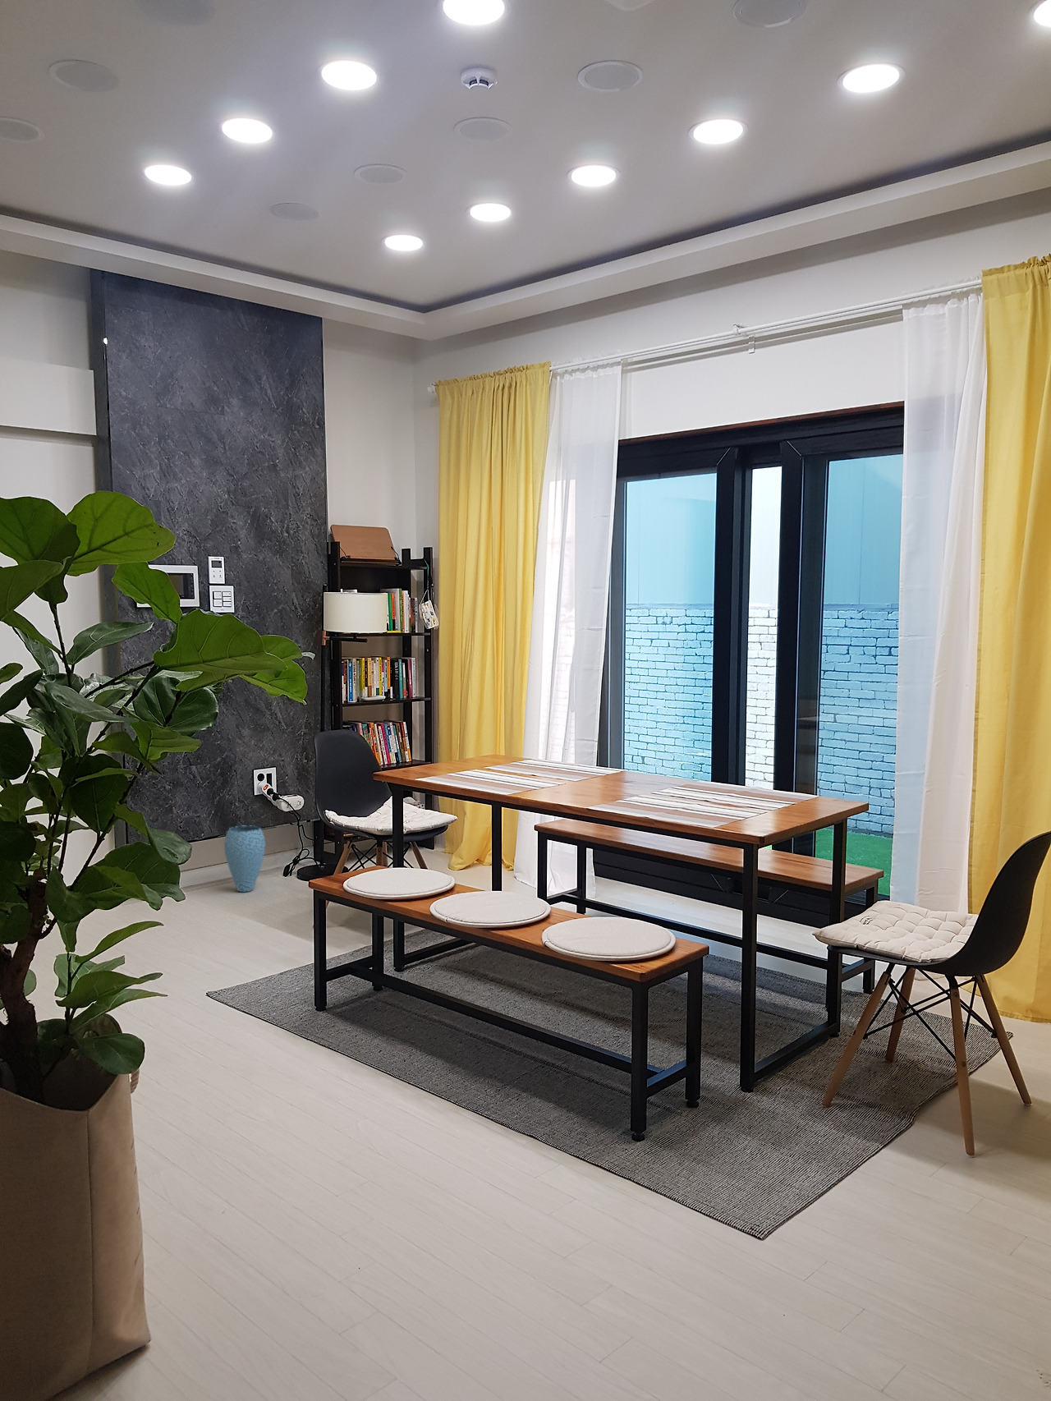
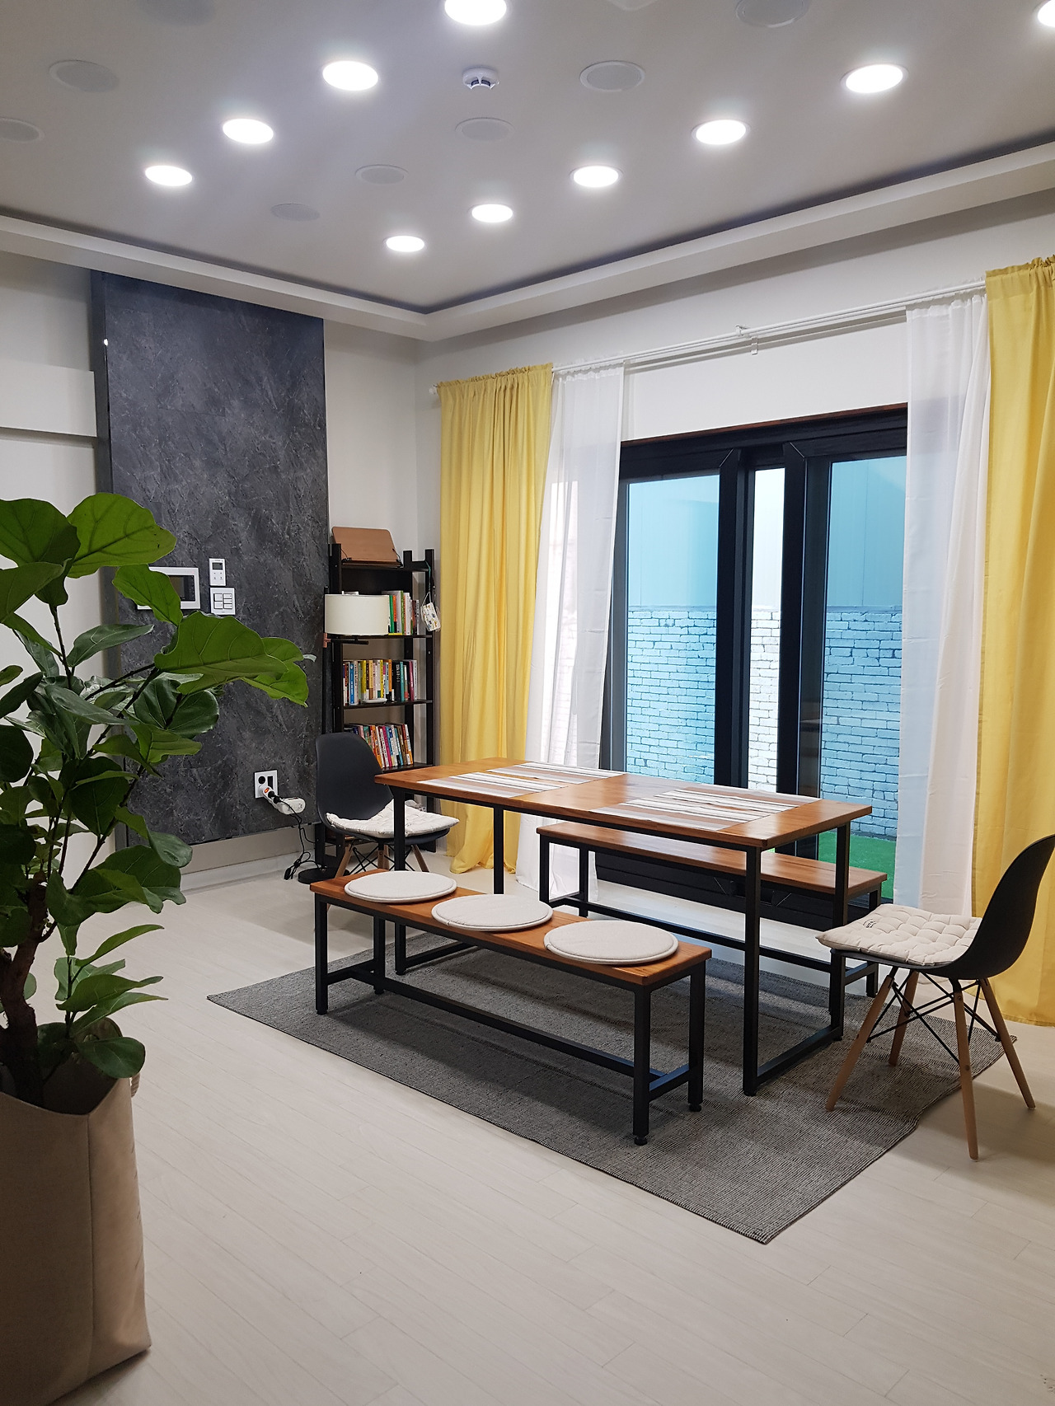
- vase [223,826,266,893]
